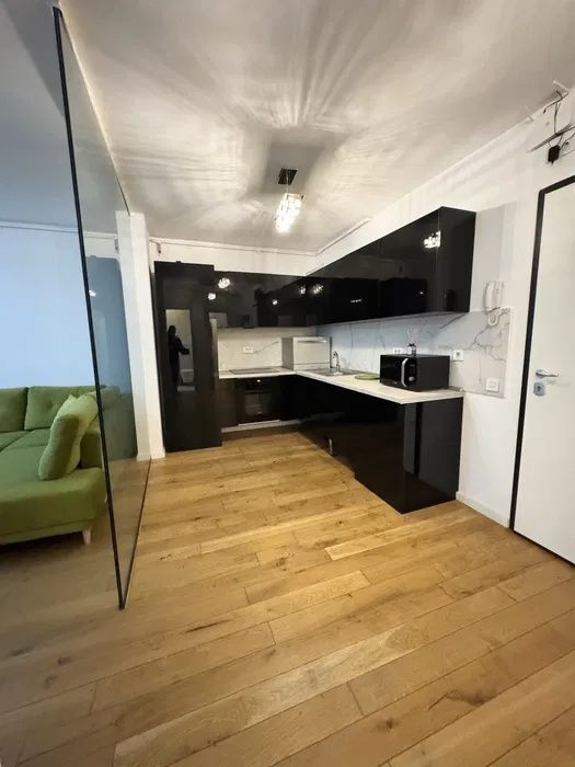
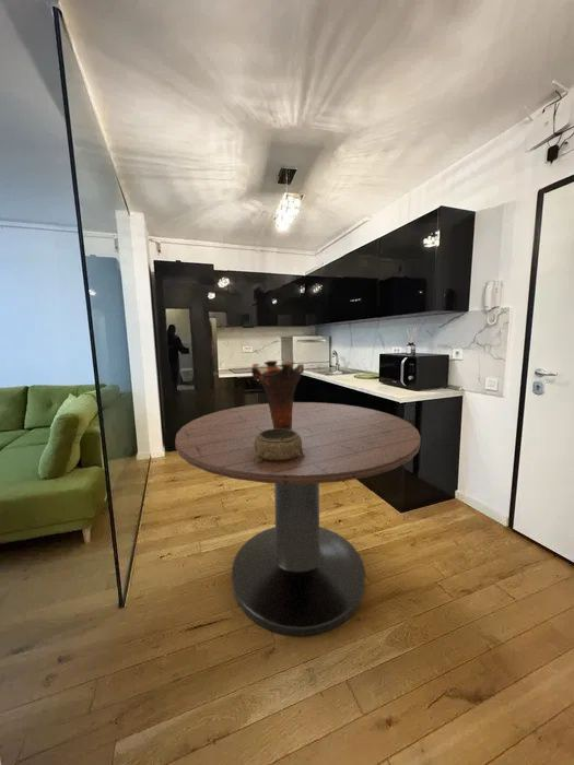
+ decorative bowl [254,428,305,462]
+ vase [250,360,305,431]
+ dining table [174,401,422,637]
